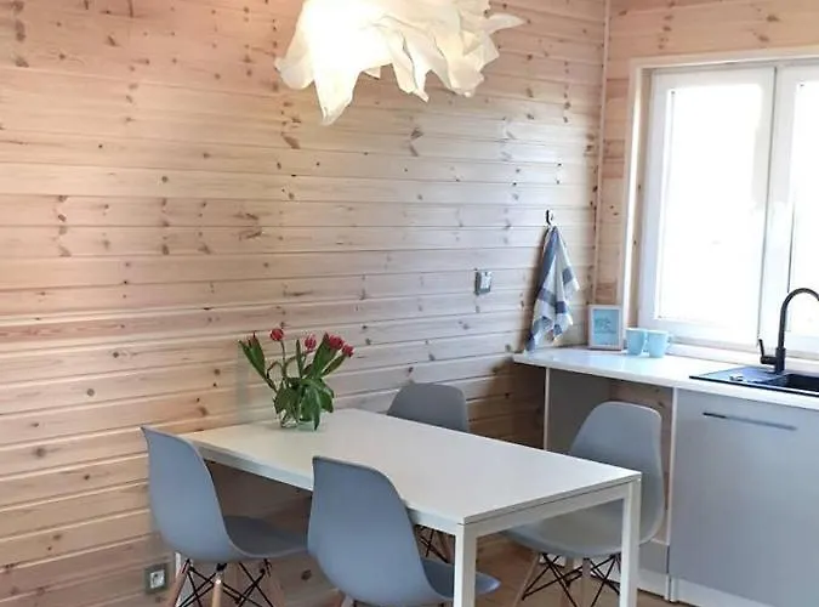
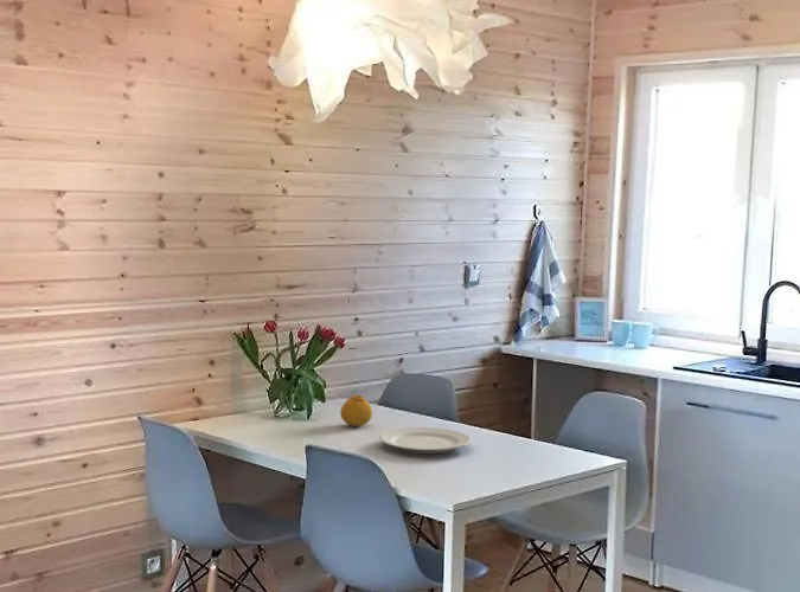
+ chinaware [378,426,473,455]
+ fruit [339,394,373,427]
